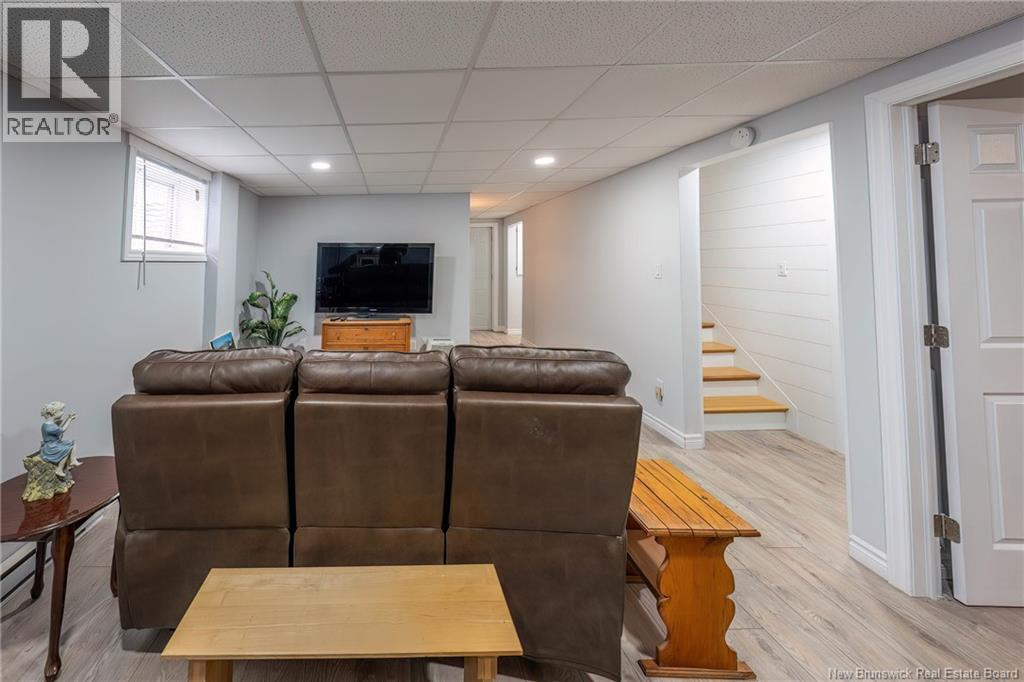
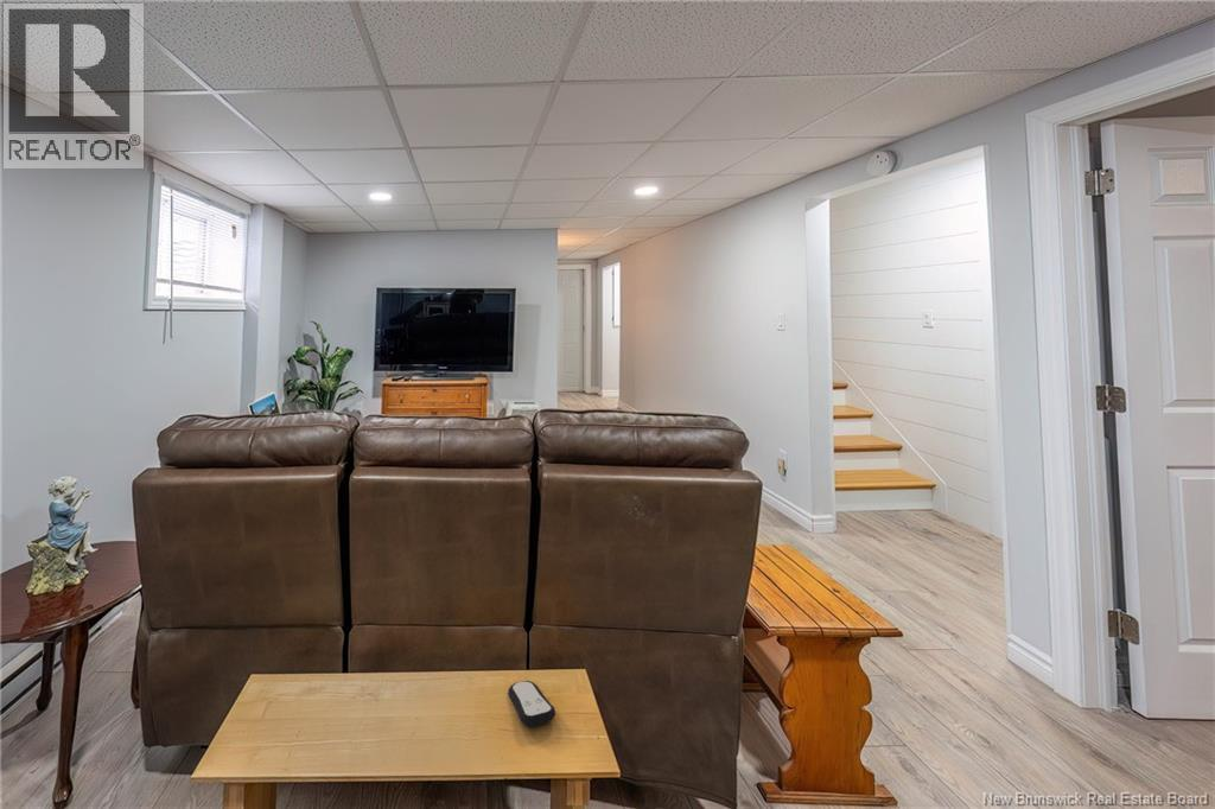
+ remote control [508,680,556,727]
